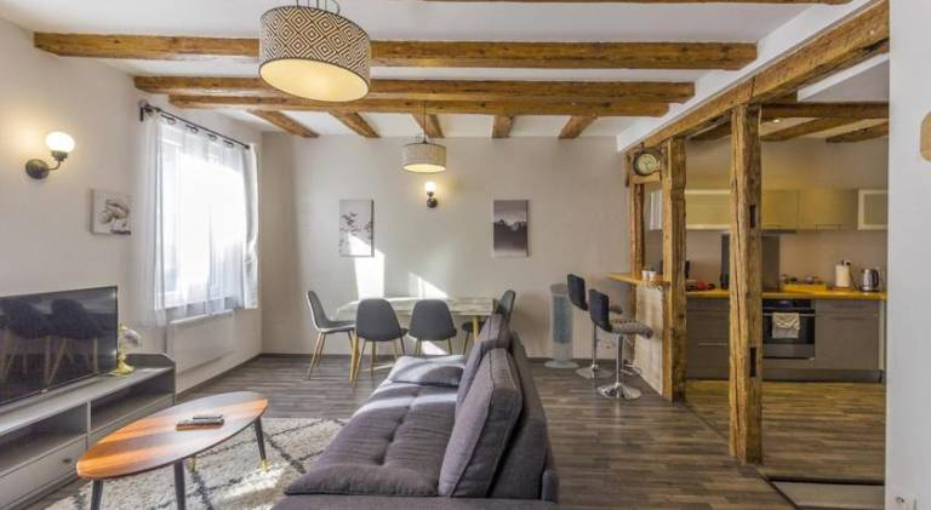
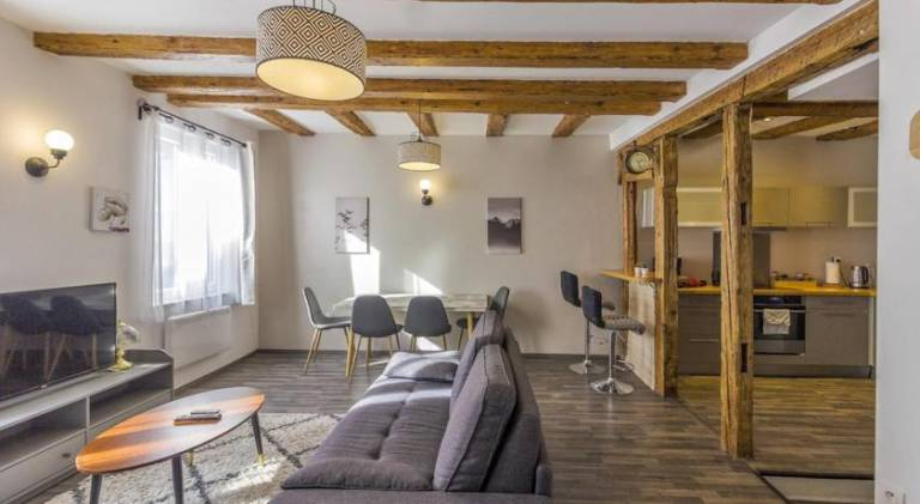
- air purifier [543,282,581,369]
